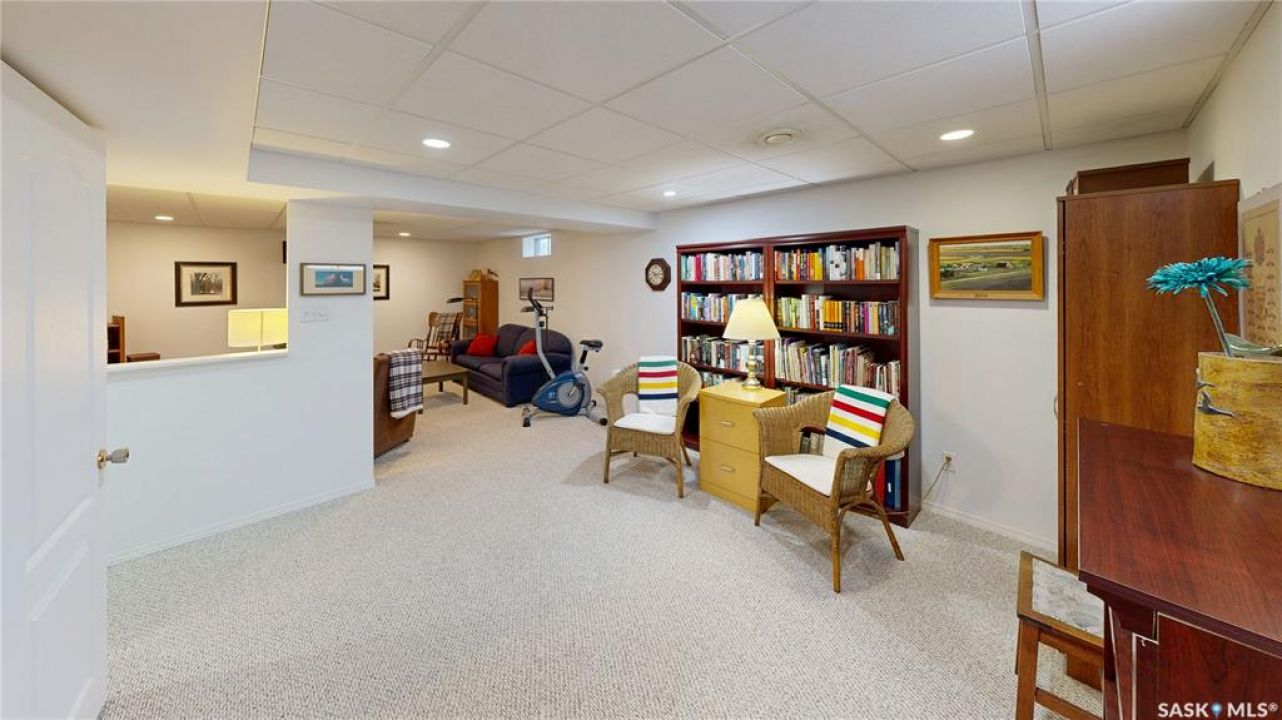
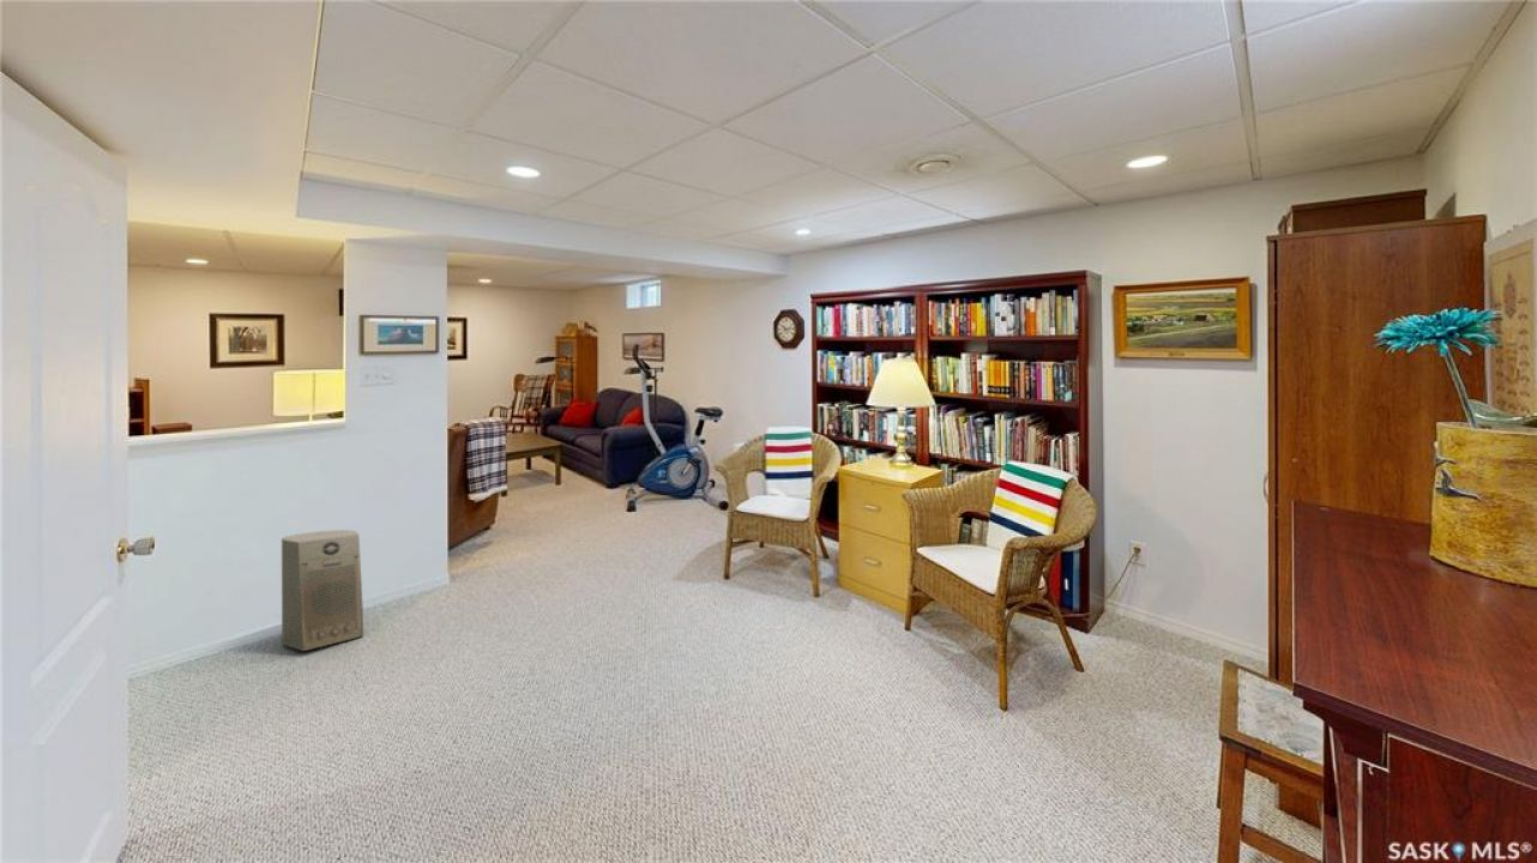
+ fan [281,529,364,652]
